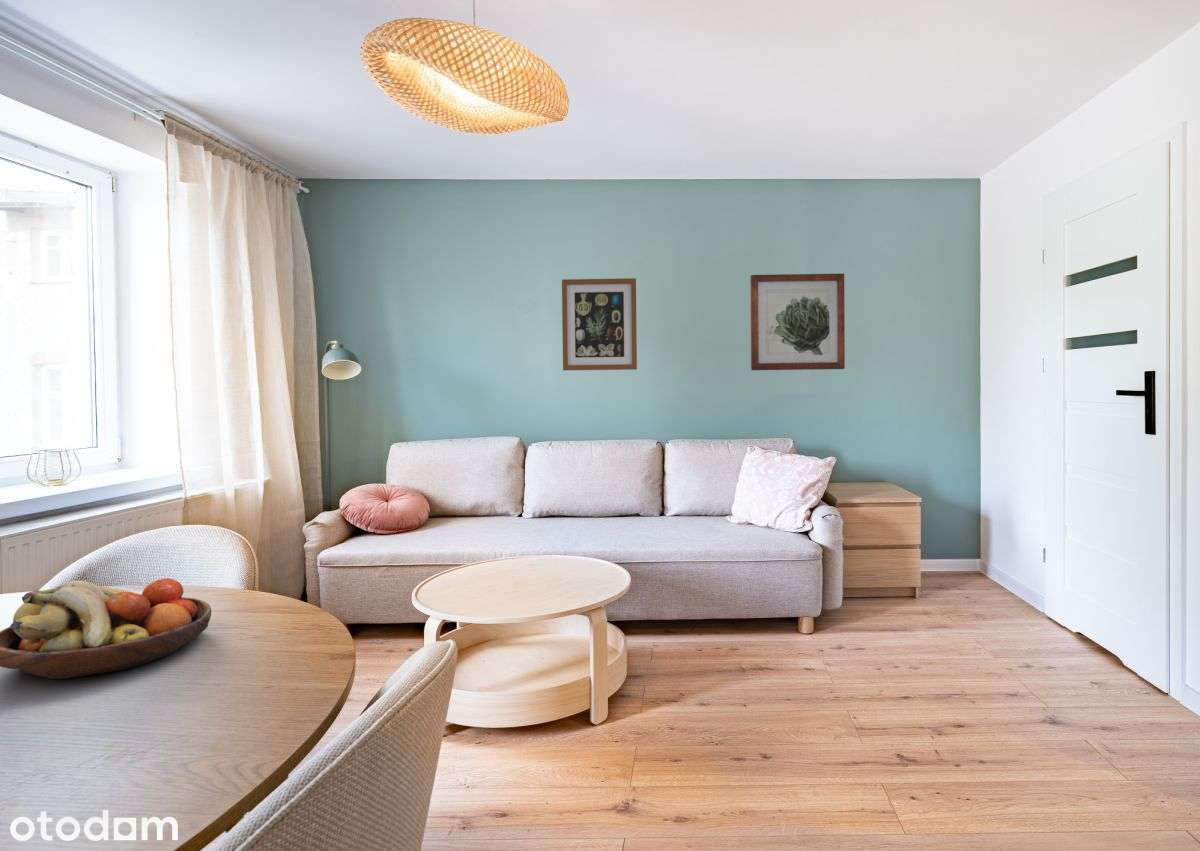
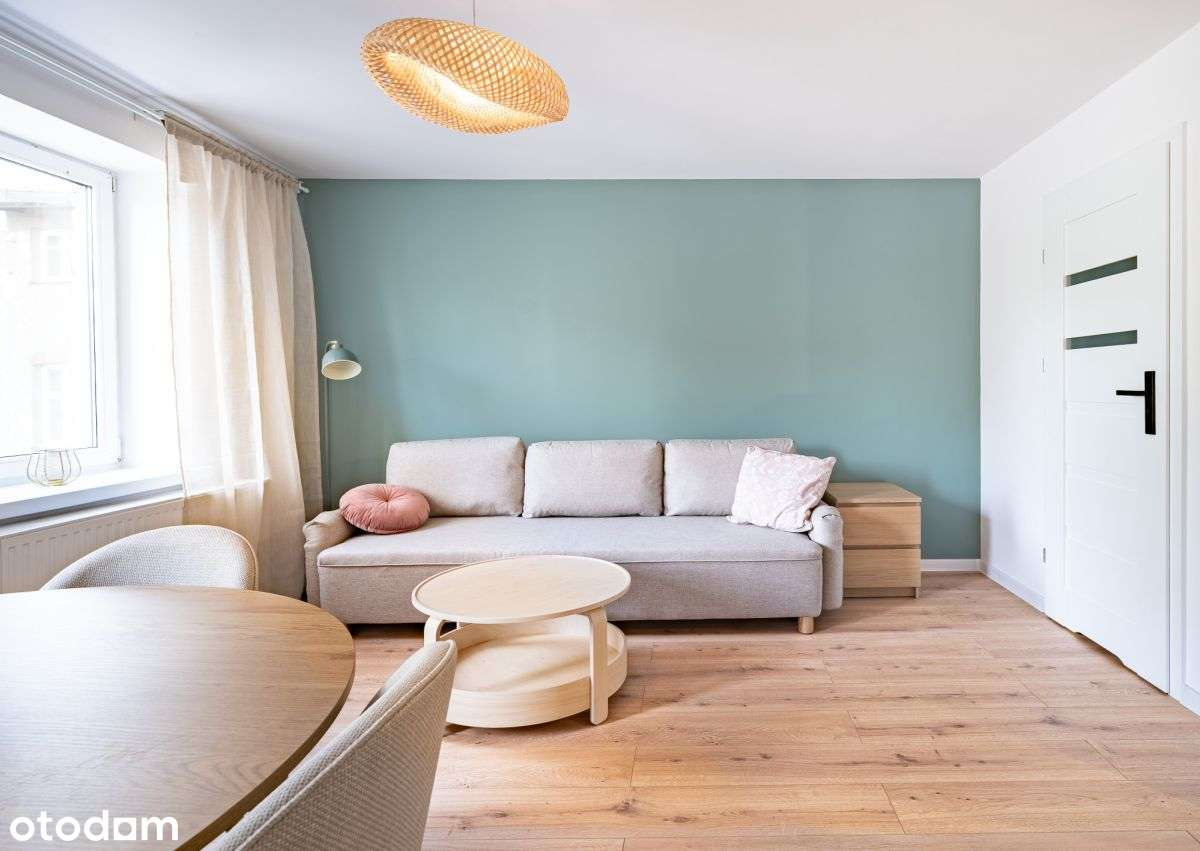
- wall art [750,273,846,371]
- fruit bowl [0,577,212,680]
- wall art [561,277,638,371]
